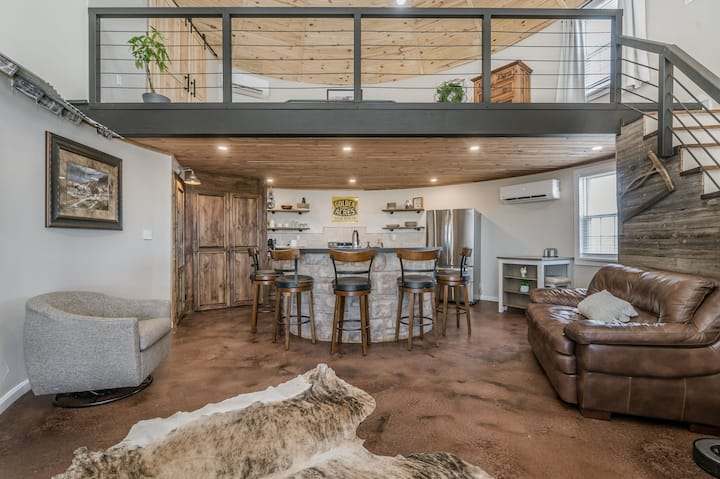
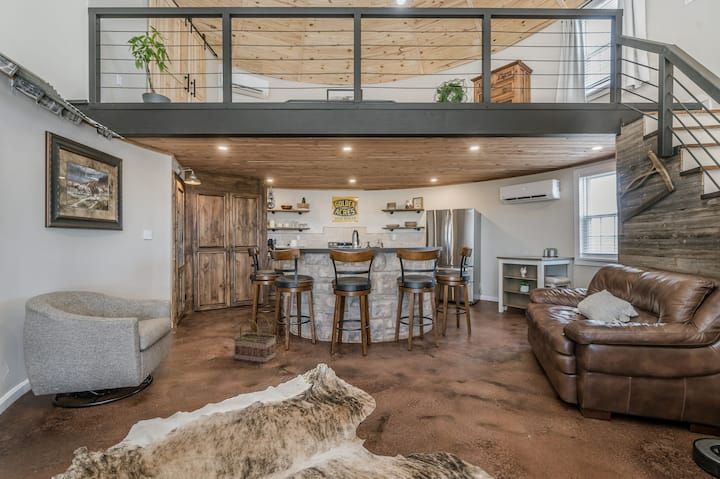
+ basket [233,314,277,364]
